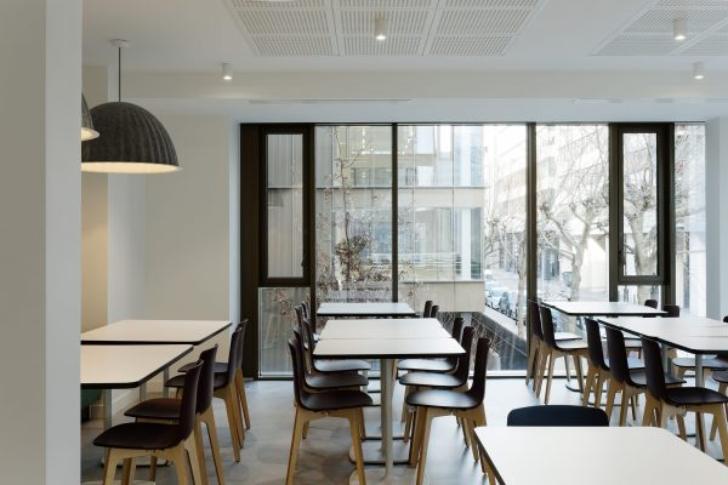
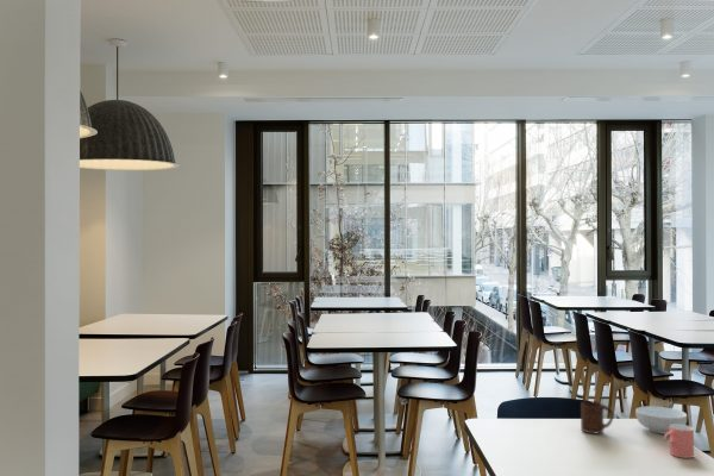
+ cup [580,400,614,434]
+ cereal bowl [634,405,688,434]
+ cup [663,424,695,459]
